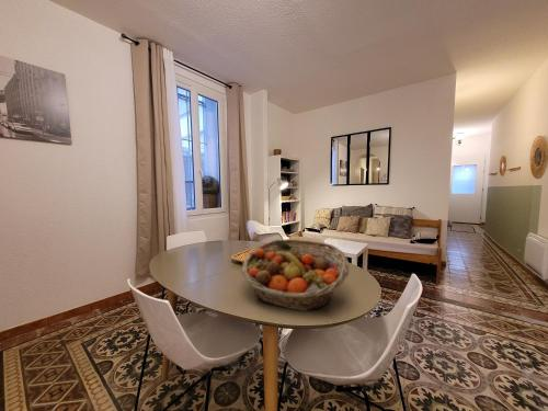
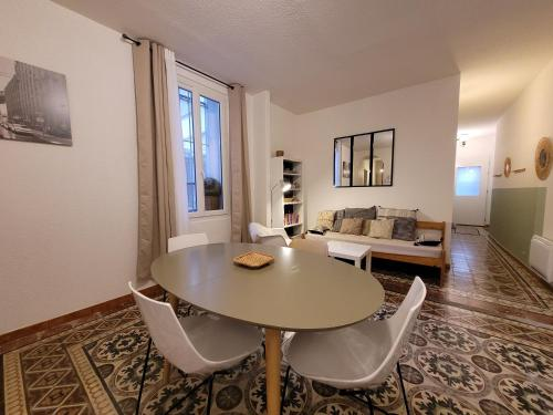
- fruit basket [241,238,351,312]
